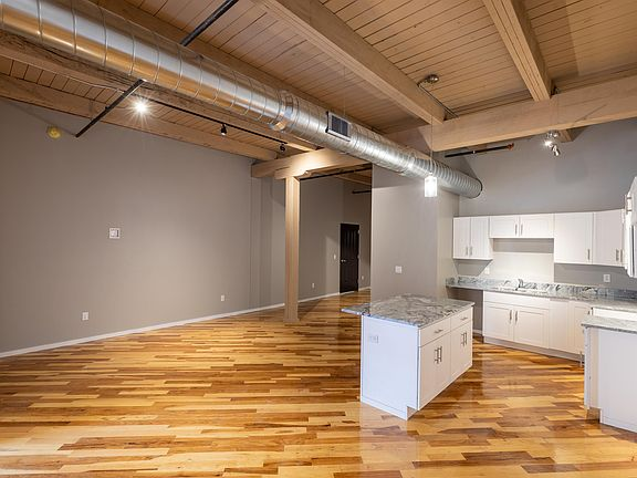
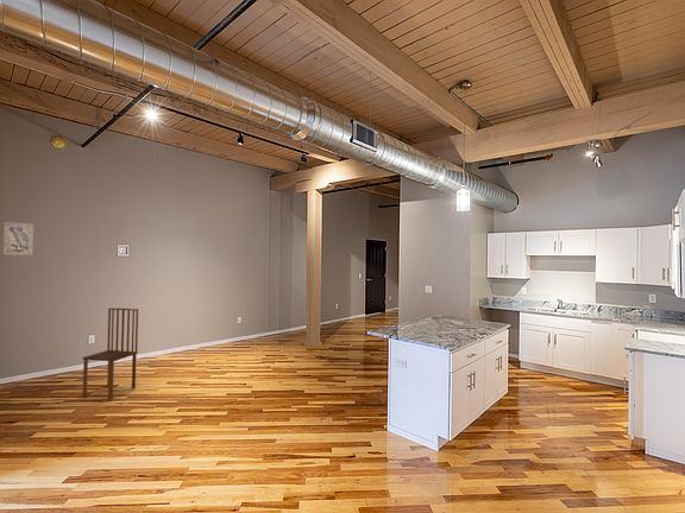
+ dining chair [82,306,139,400]
+ wall art [2,221,34,256]
